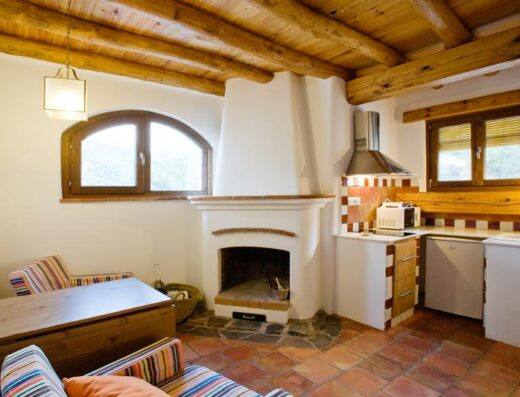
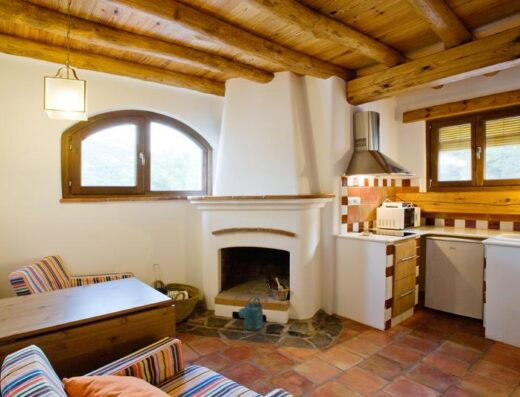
+ watering can [238,296,264,332]
